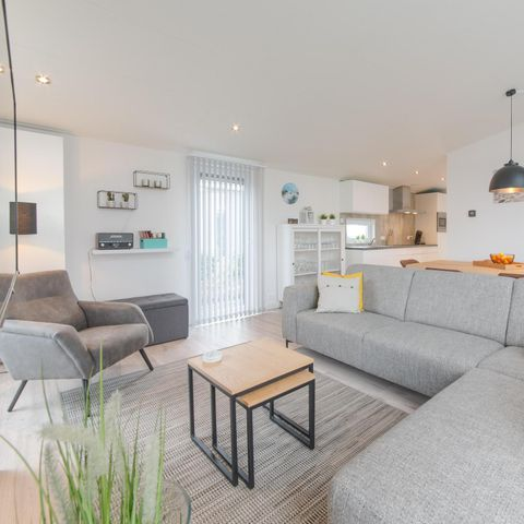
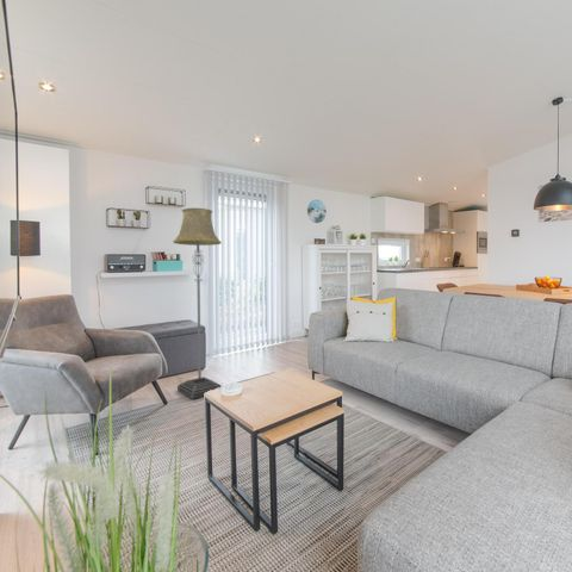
+ floor lamp [172,206,223,400]
